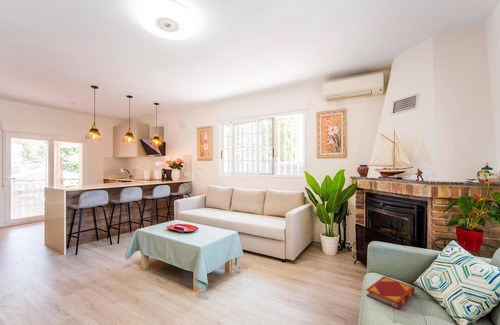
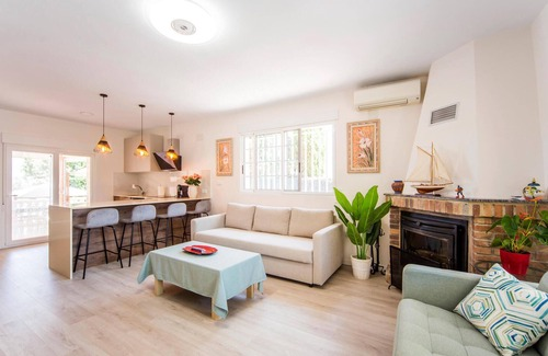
- hardback book [365,276,416,310]
